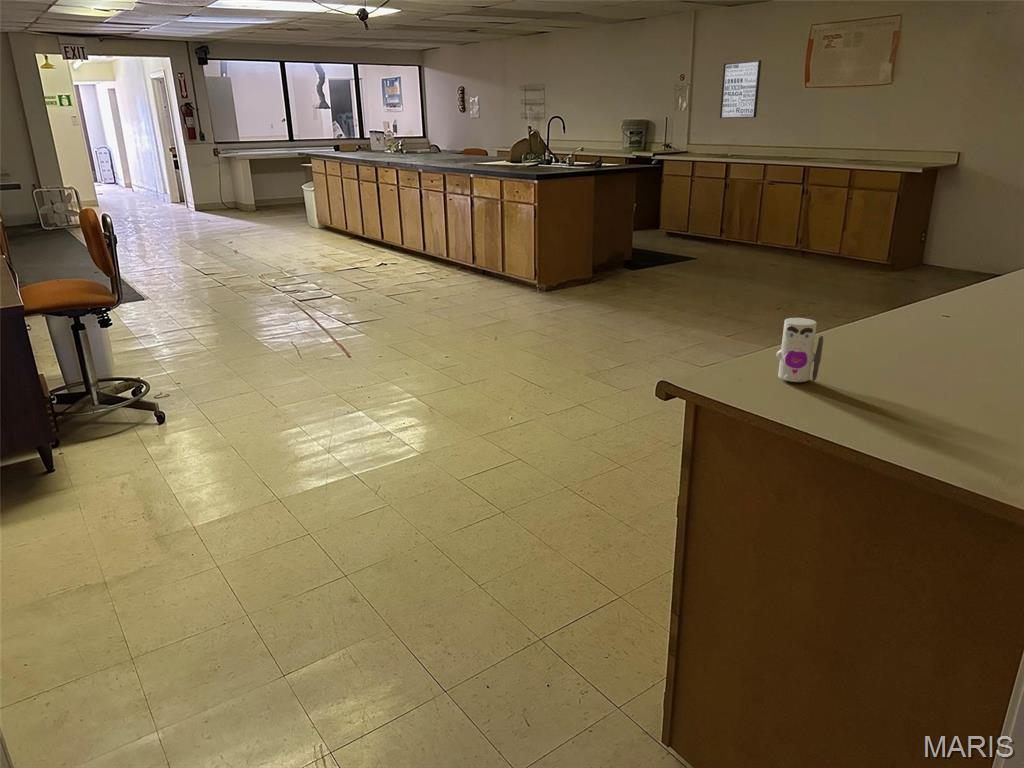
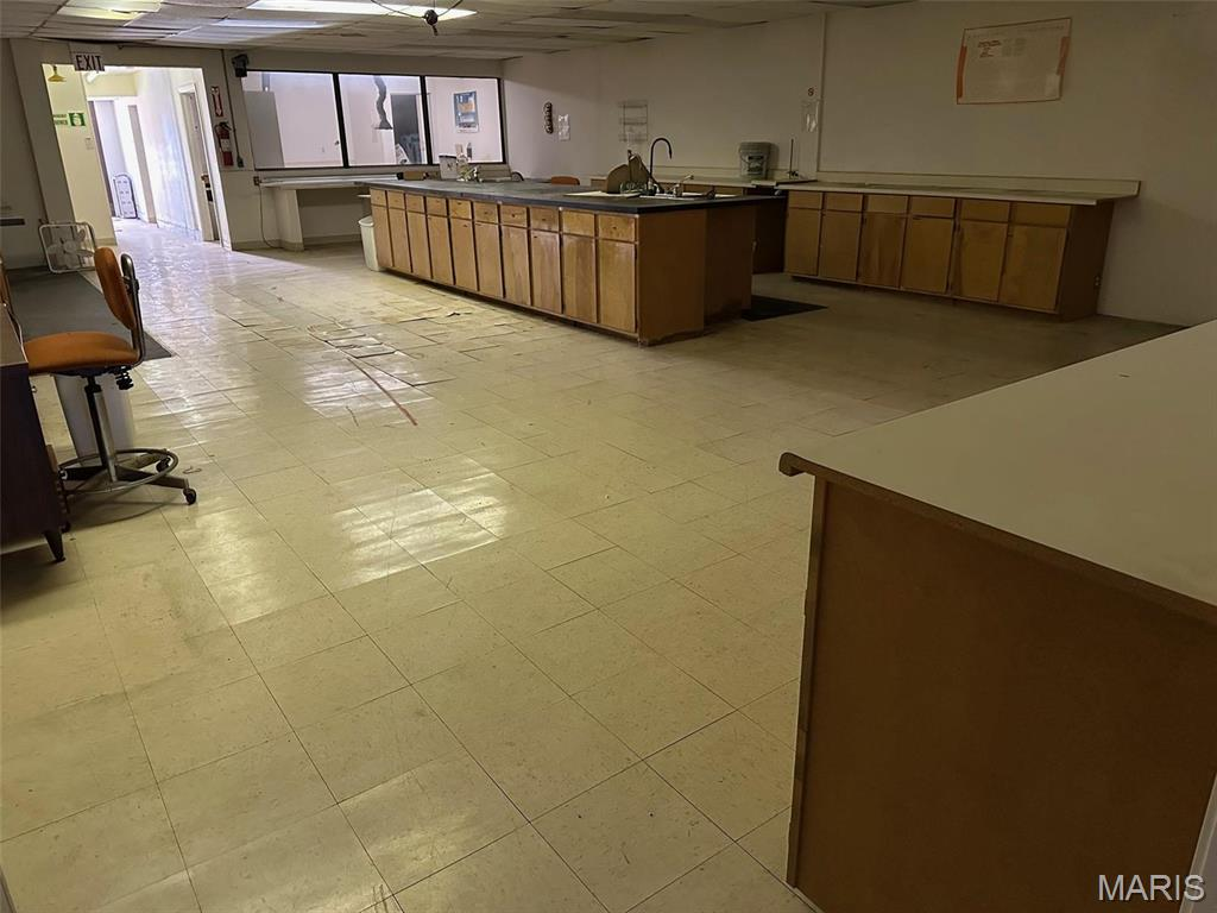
- wall art [719,59,762,119]
- toy [775,317,824,383]
